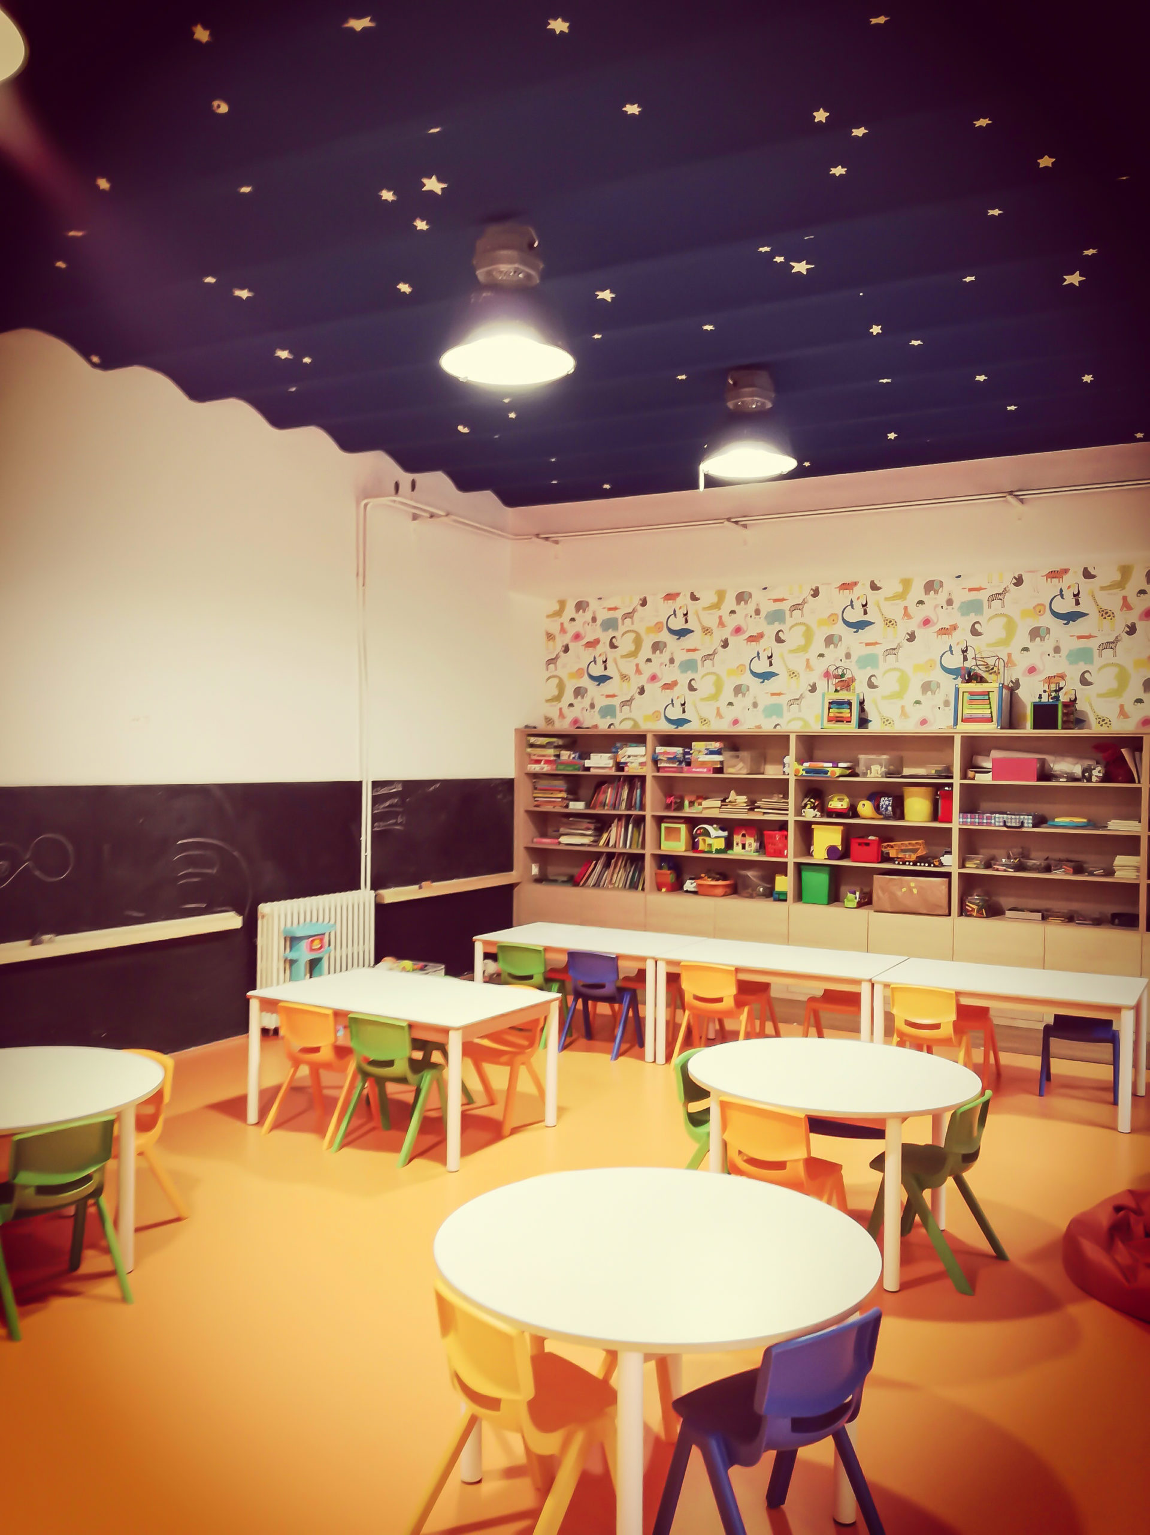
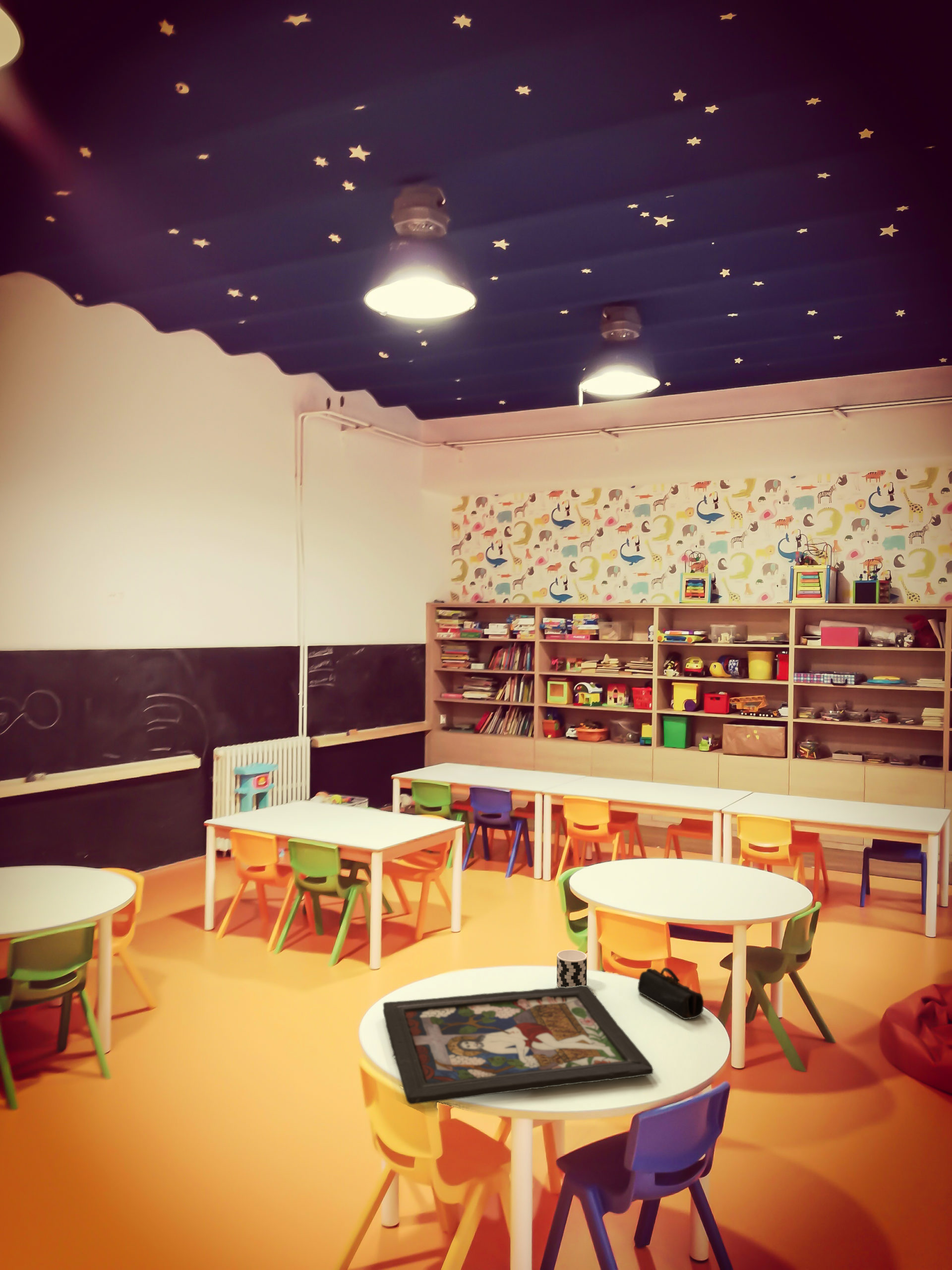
+ pencil case [637,967,704,1020]
+ cup [556,950,588,987]
+ board game [383,985,654,1105]
